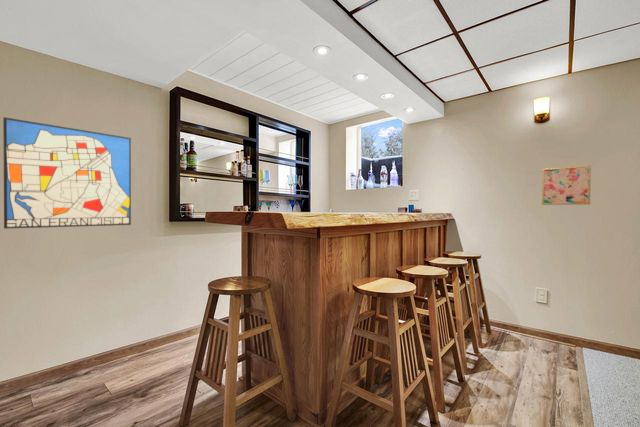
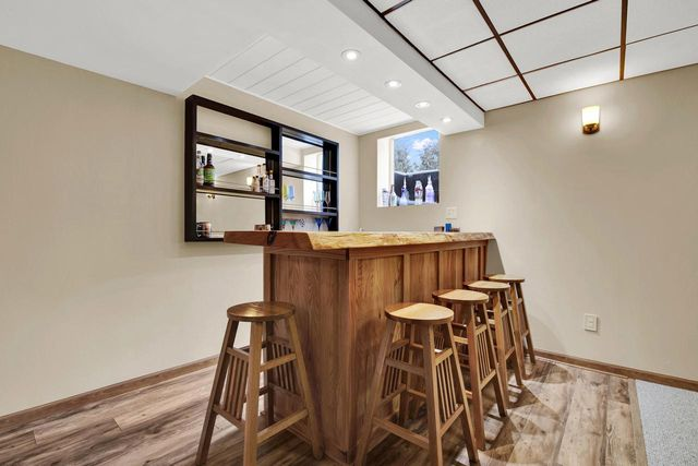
- wall art [2,116,132,230]
- wall art [541,165,592,206]
